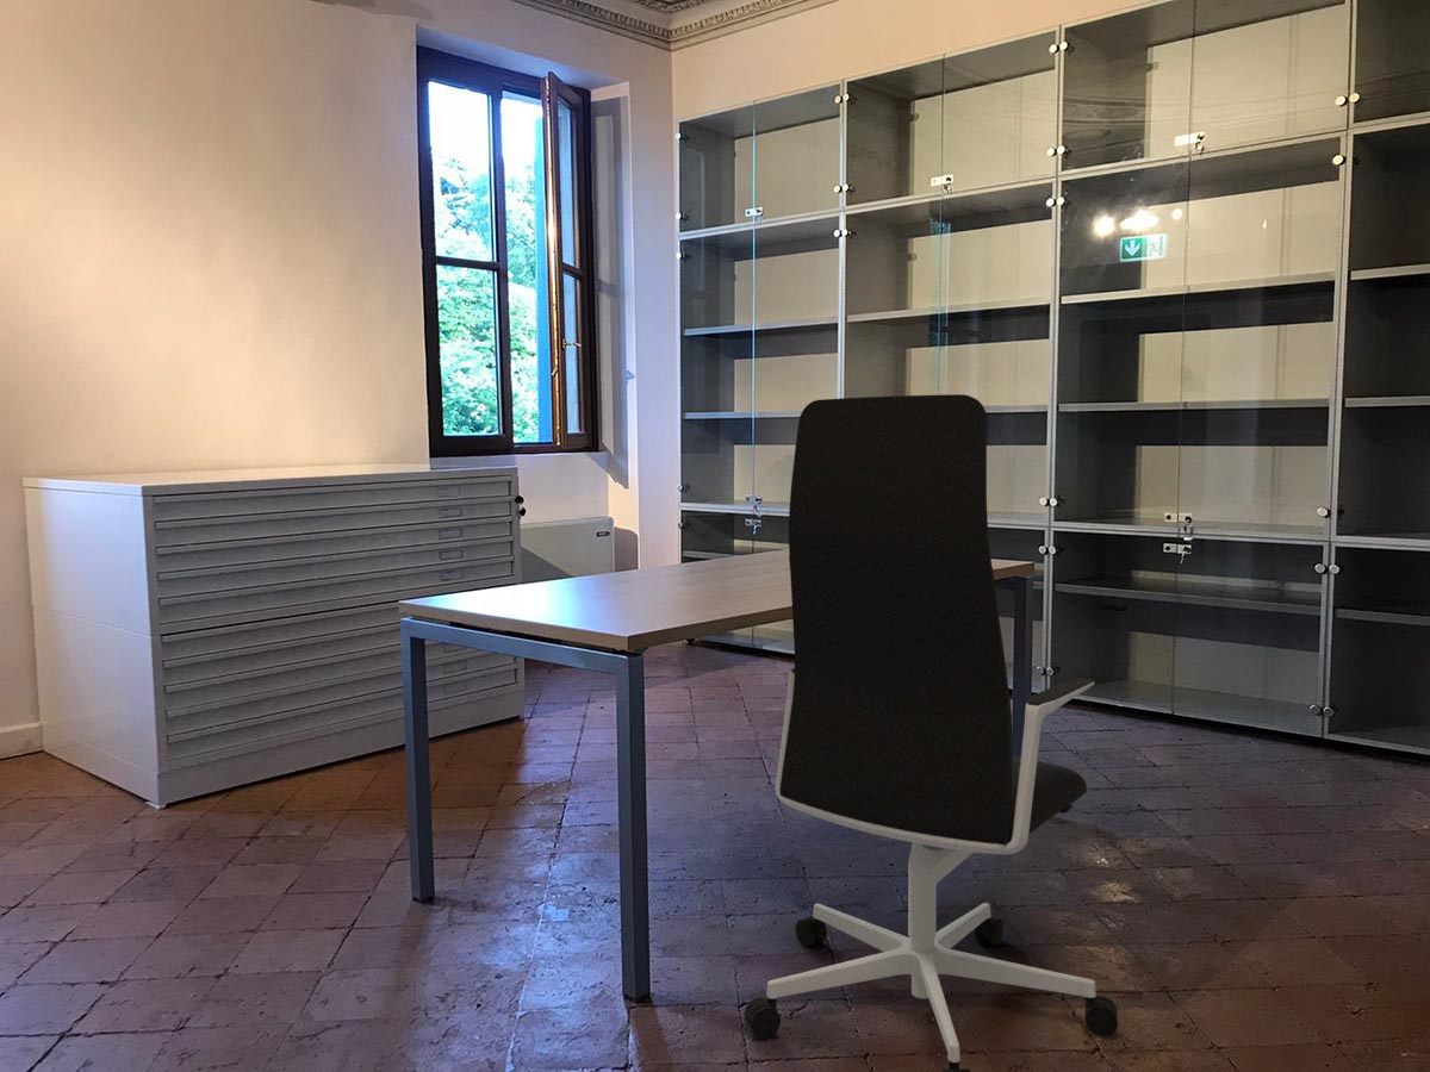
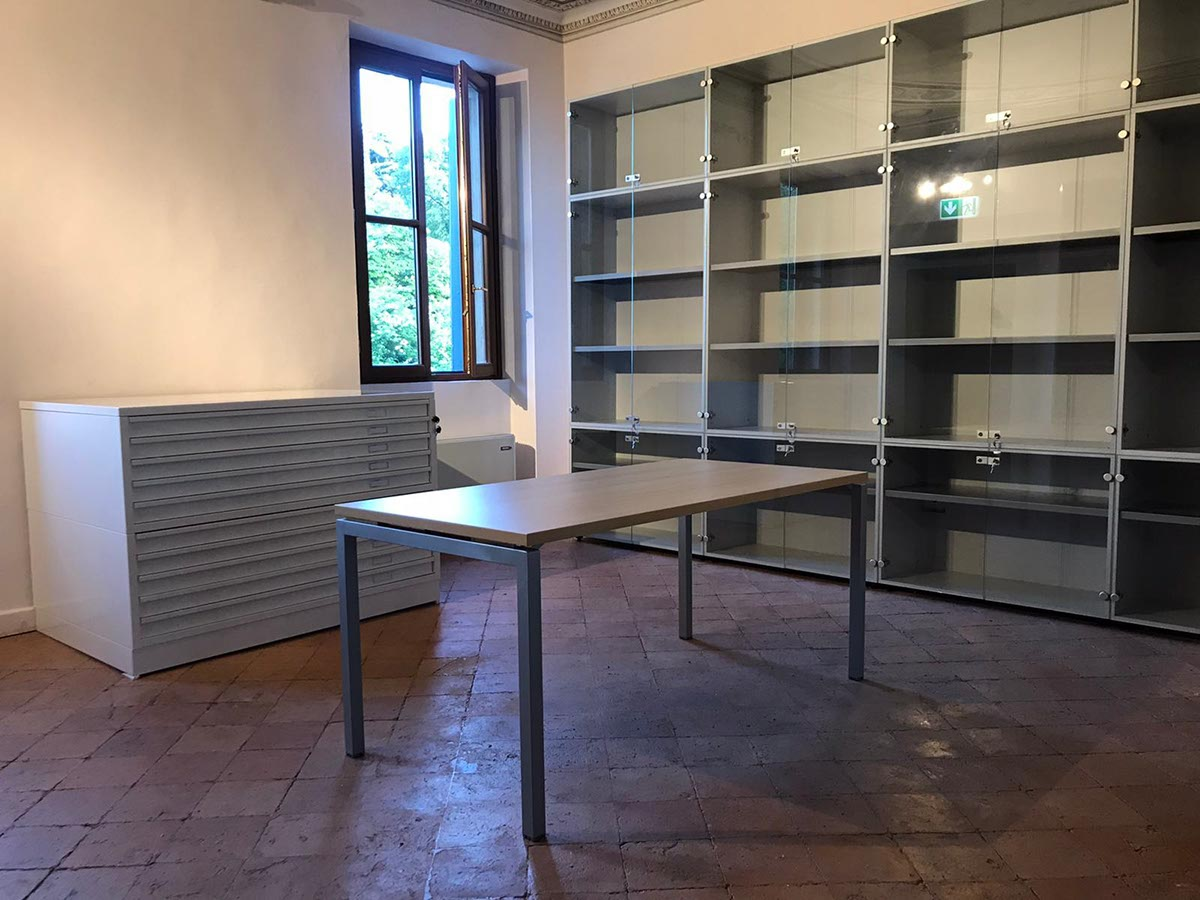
- office chair [744,393,1119,1072]
